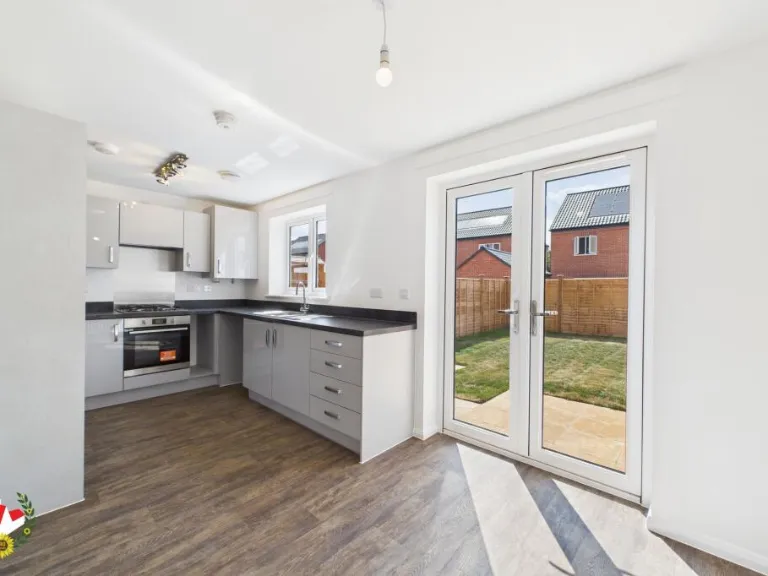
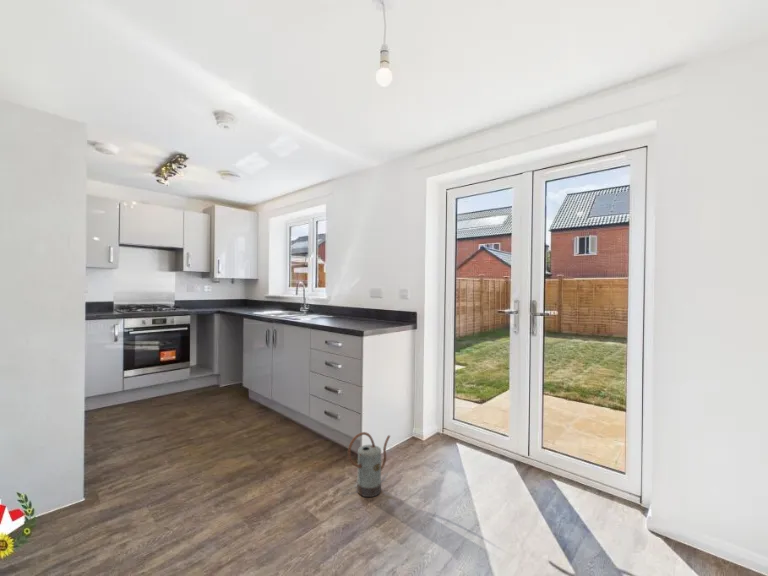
+ watering can [347,431,391,498]
